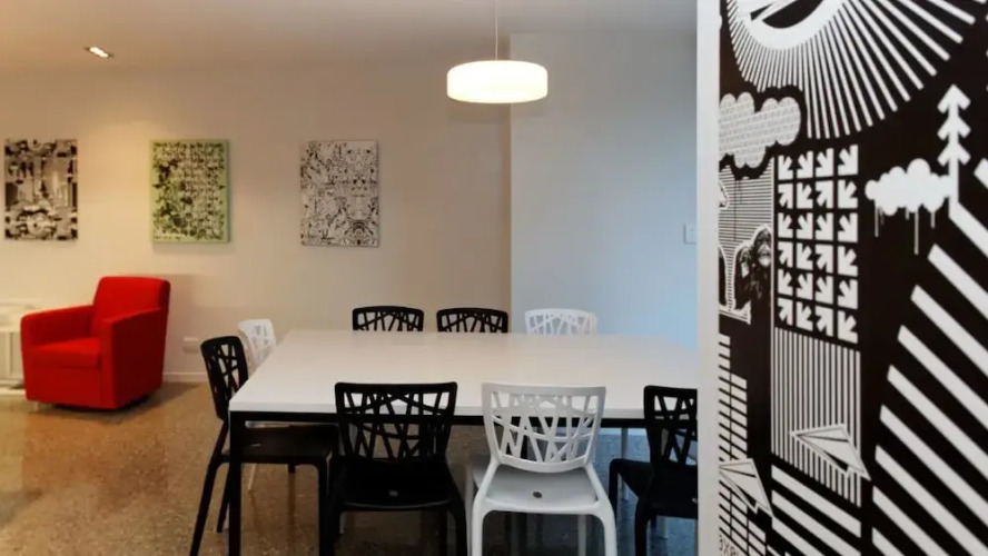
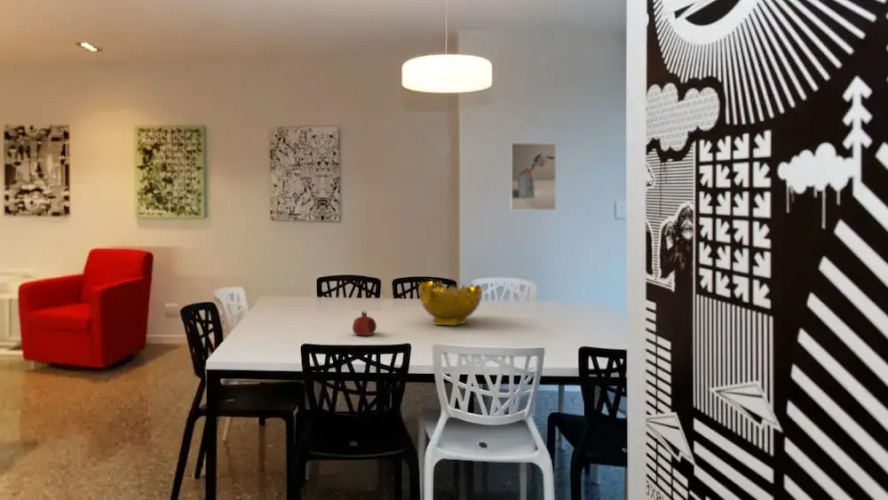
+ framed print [509,142,557,211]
+ decorative bowl [418,280,484,327]
+ fruit [351,310,378,336]
